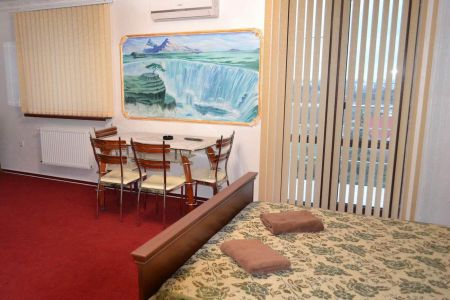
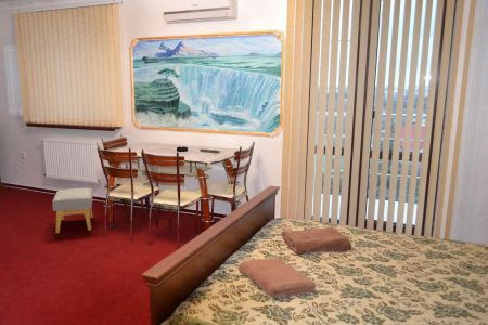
+ footstool [51,187,94,234]
